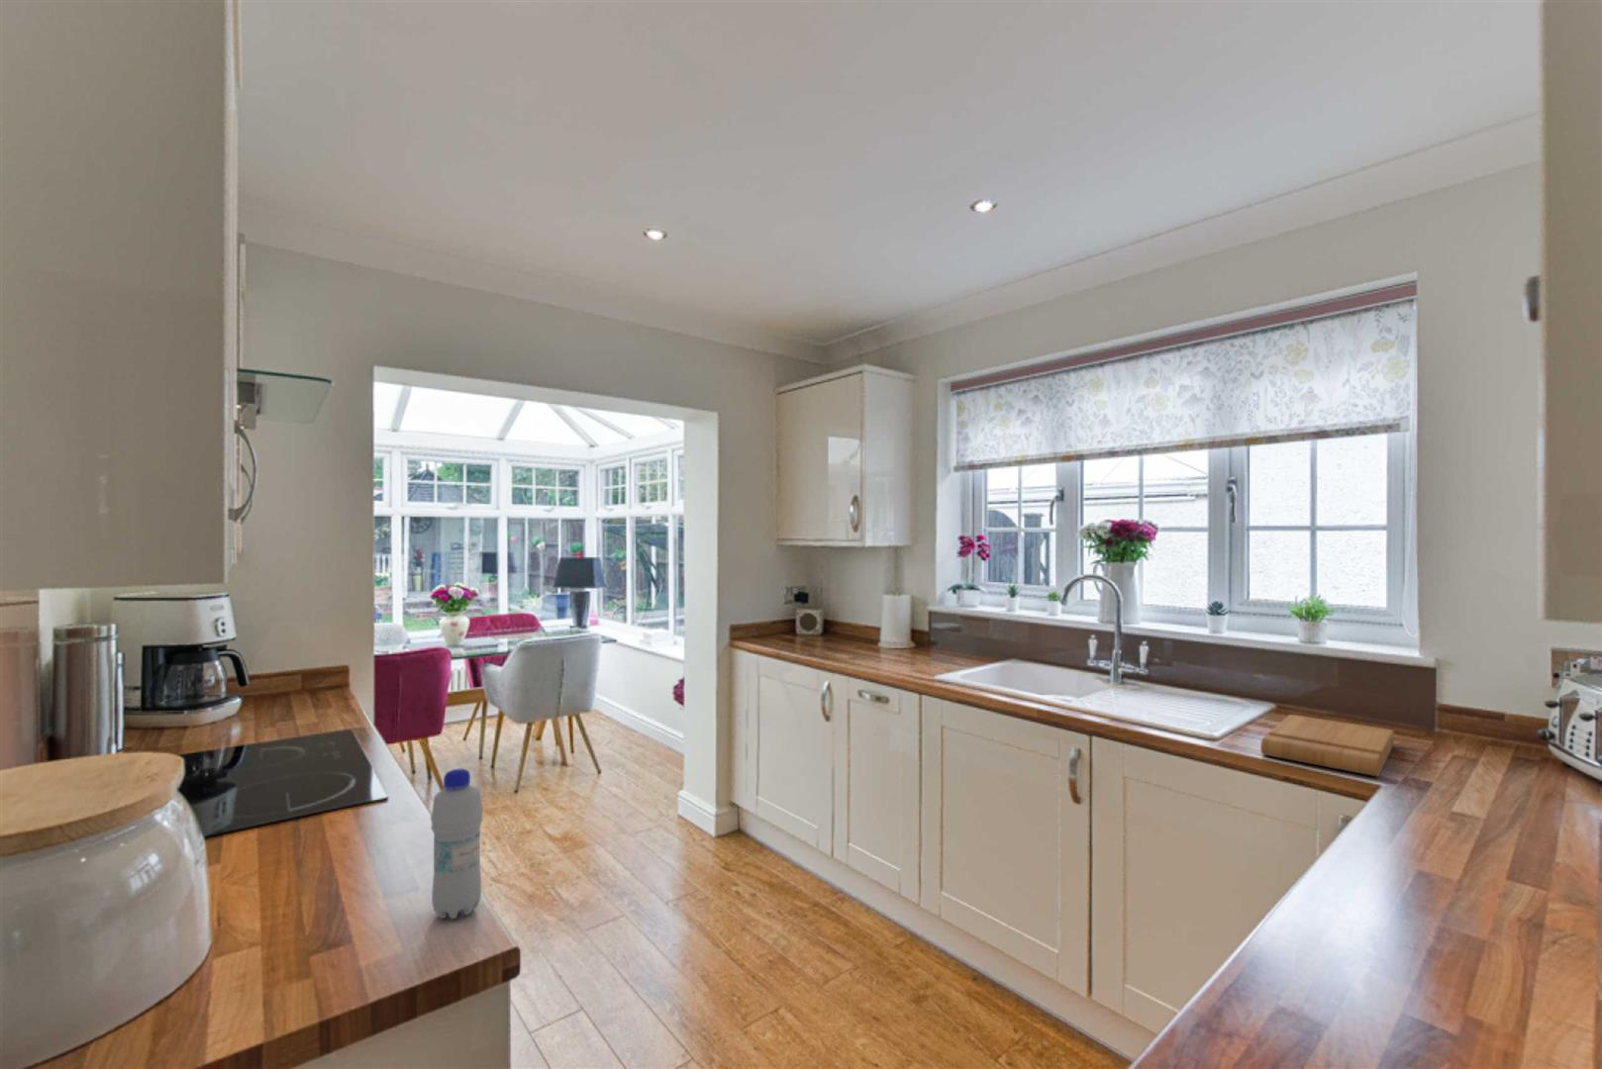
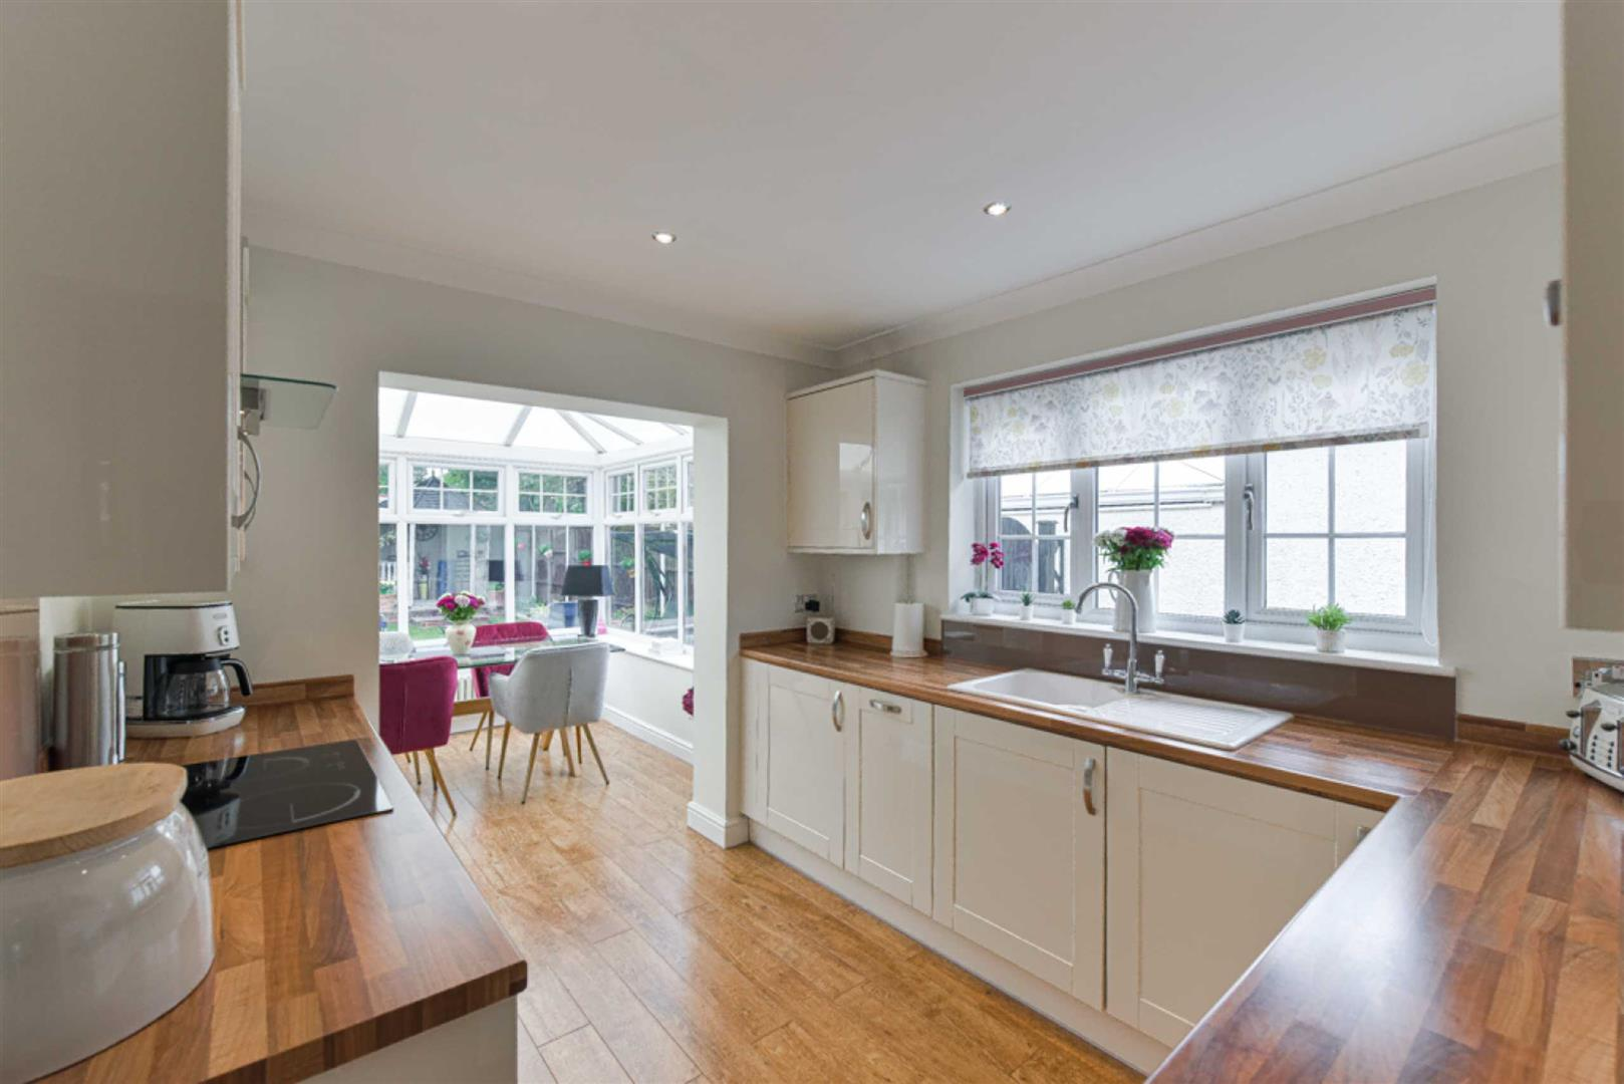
- bottle [429,767,484,921]
- cutting board [1260,713,1396,778]
